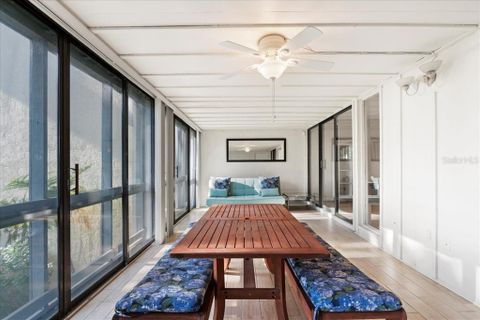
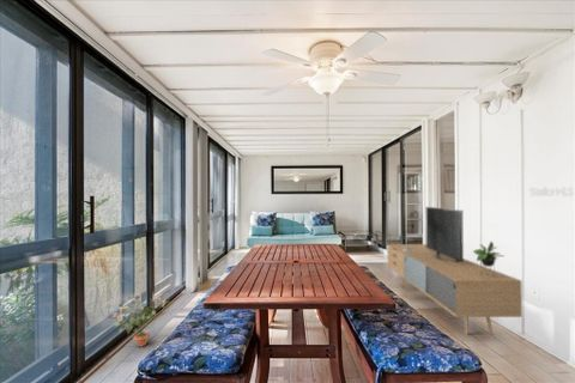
+ media console [387,206,523,336]
+ potted plant [110,294,171,348]
